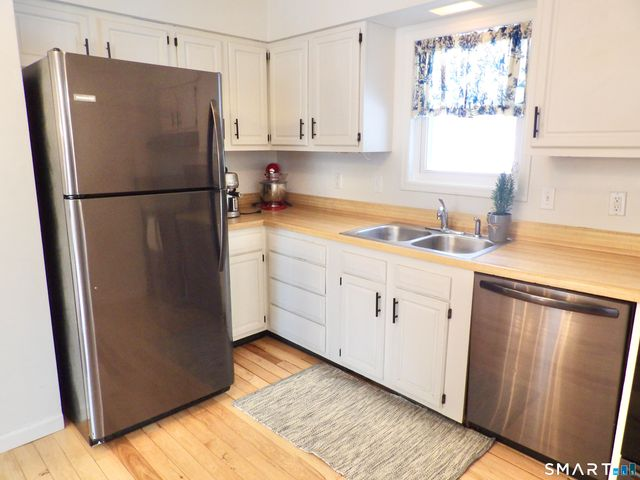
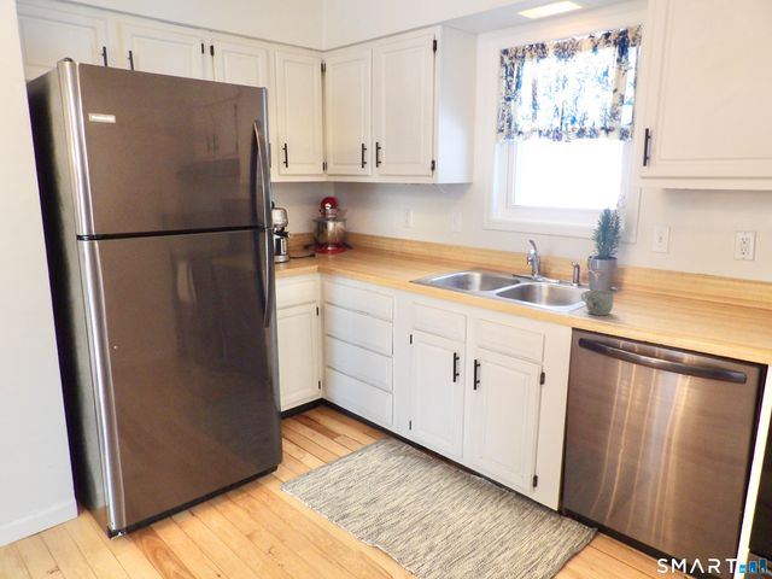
+ mug [580,290,615,316]
